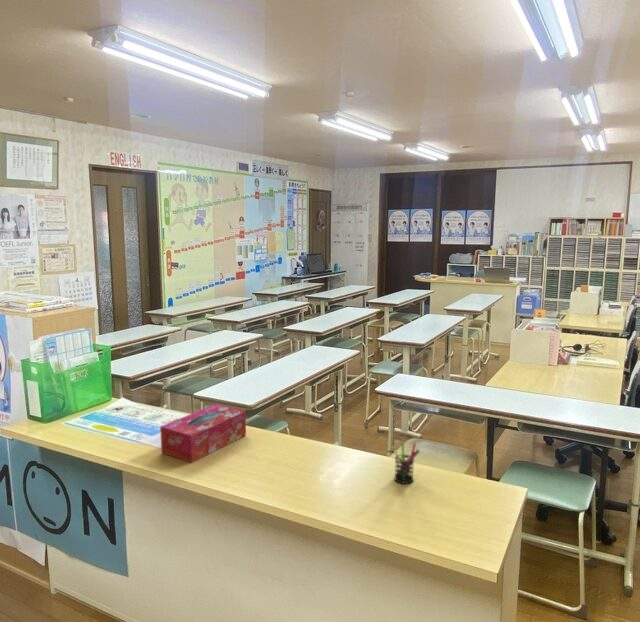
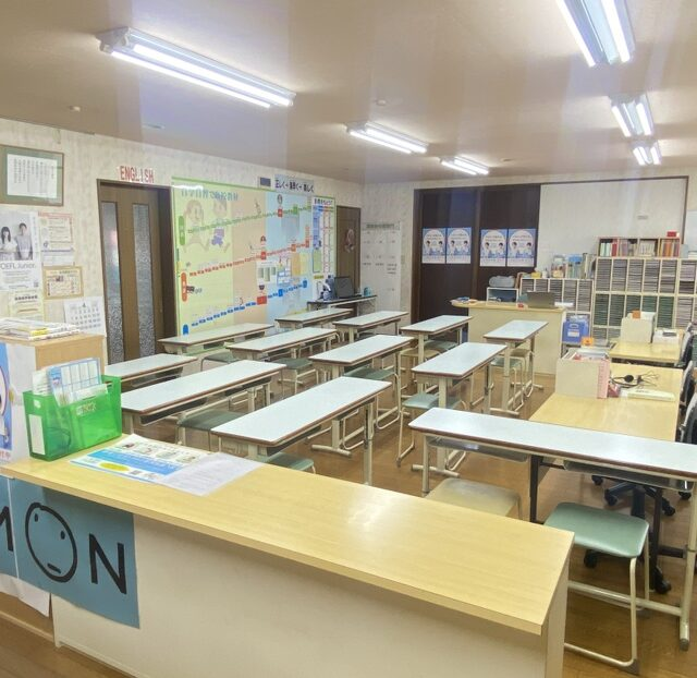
- tissue box [159,403,247,464]
- pen holder [390,441,421,485]
